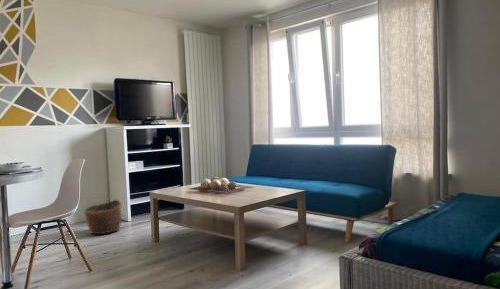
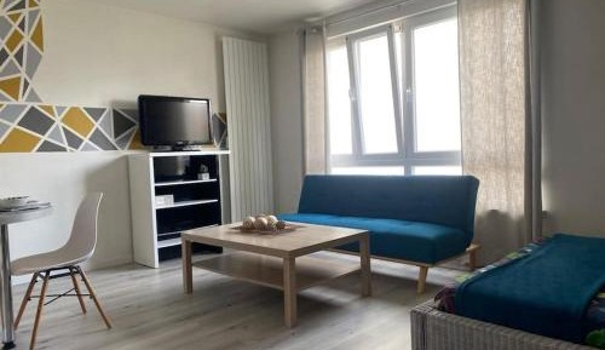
- basket [83,199,122,235]
